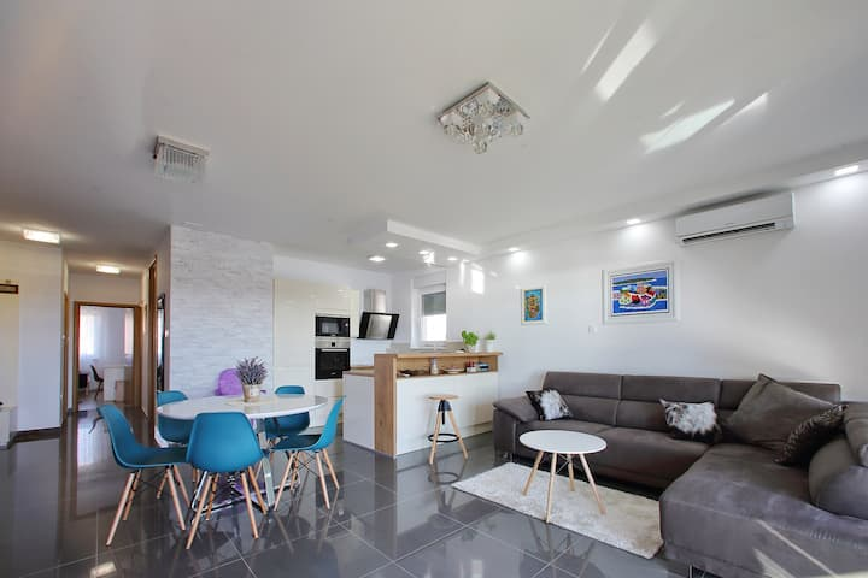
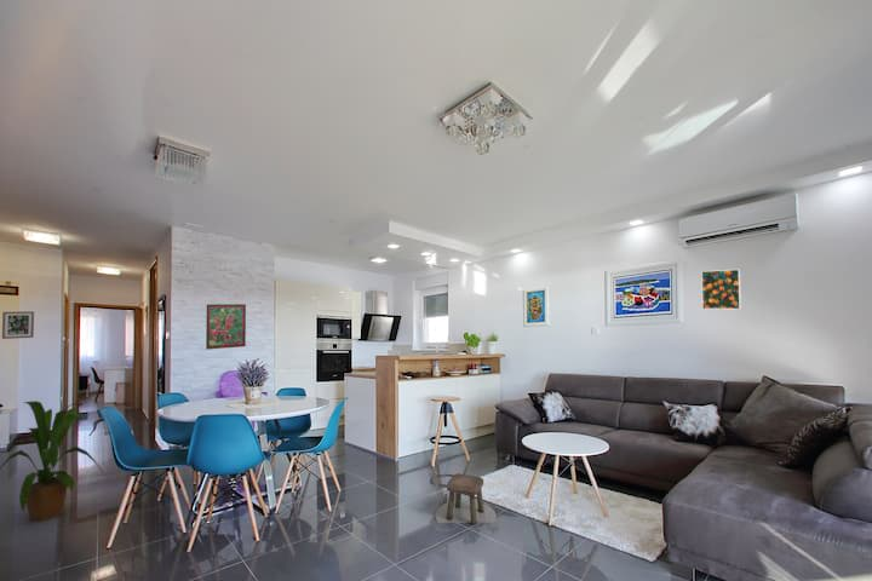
+ house plant [0,399,103,522]
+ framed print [700,269,742,310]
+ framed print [205,303,247,351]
+ stool [434,472,498,527]
+ wall art [1,310,35,340]
